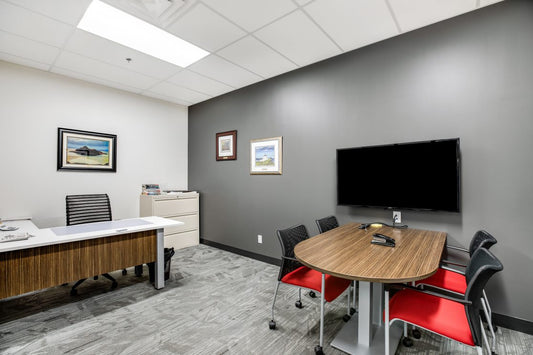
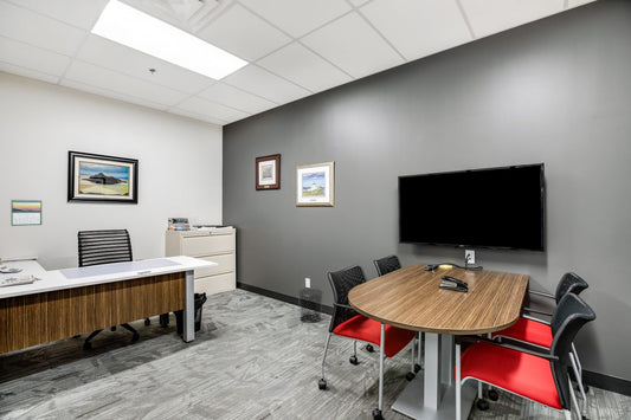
+ waste bin [297,287,324,324]
+ calendar [9,198,43,227]
